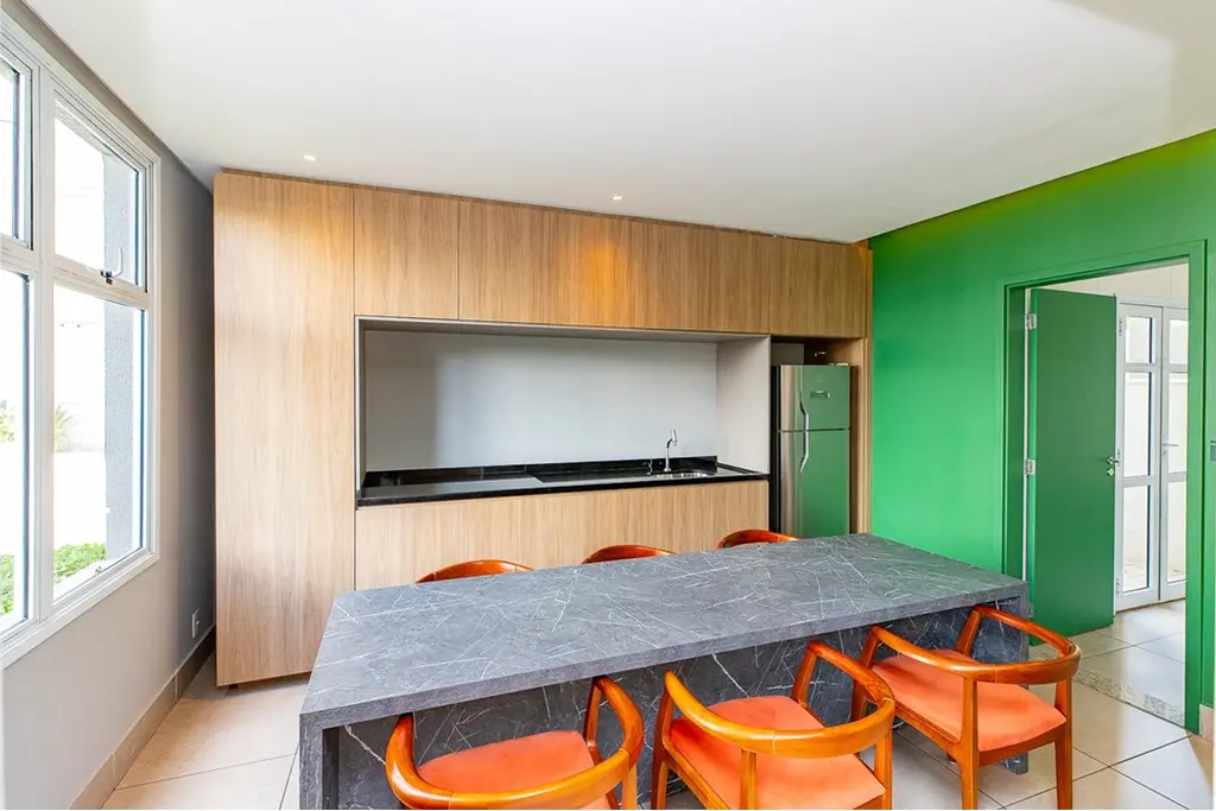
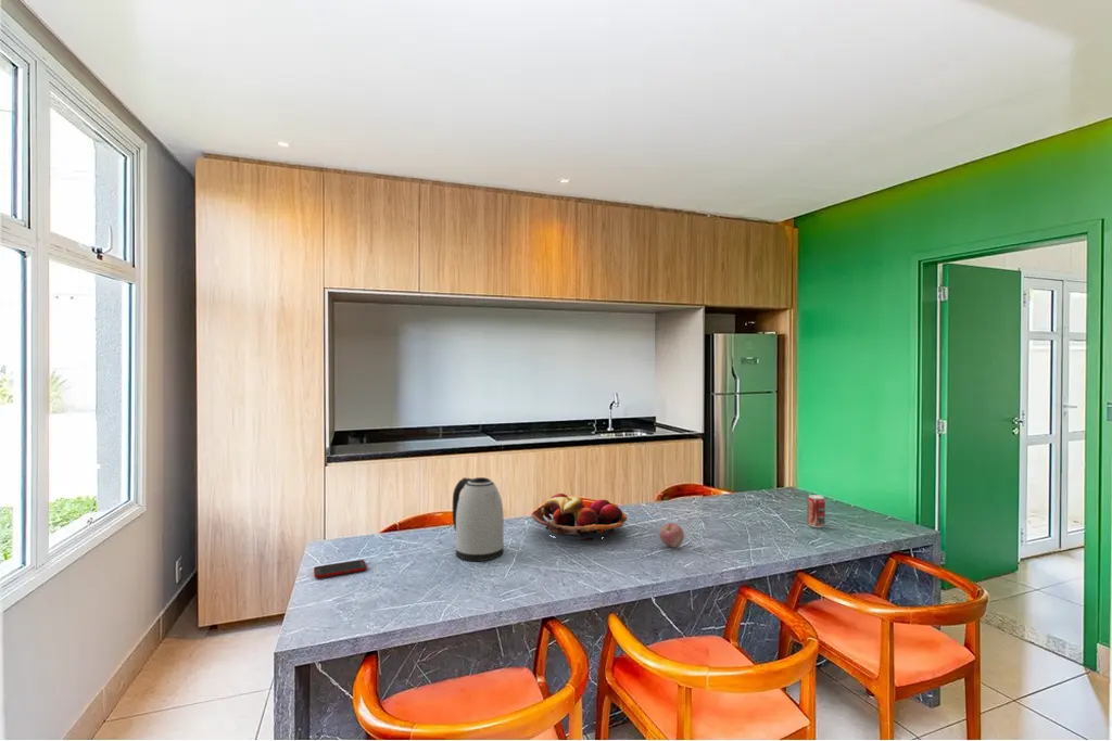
+ kettle [452,476,505,562]
+ beverage can [807,494,826,528]
+ cell phone [313,559,368,579]
+ apple [658,522,685,549]
+ fruit basket [530,493,628,541]
